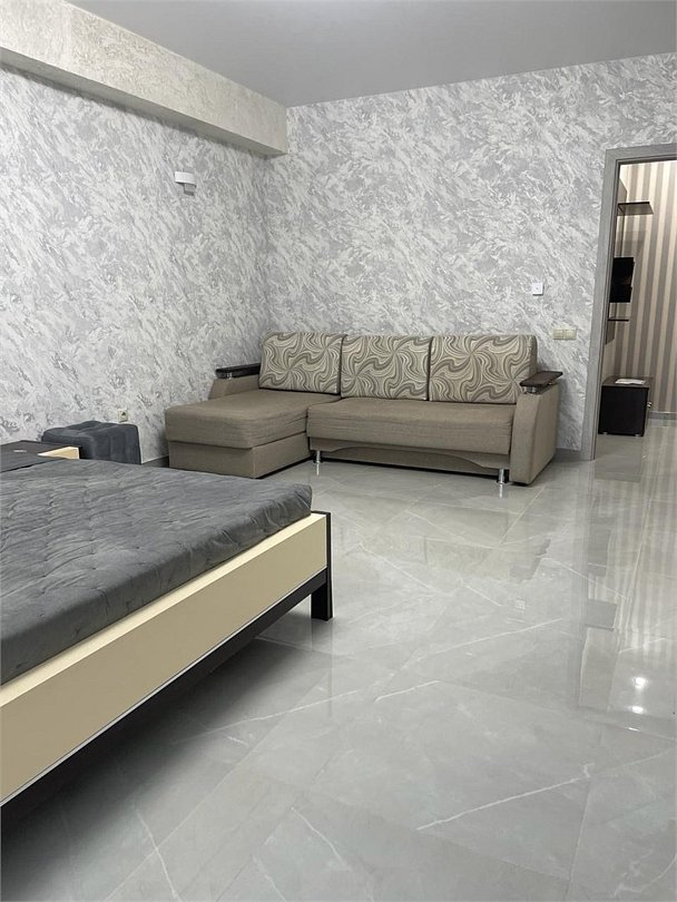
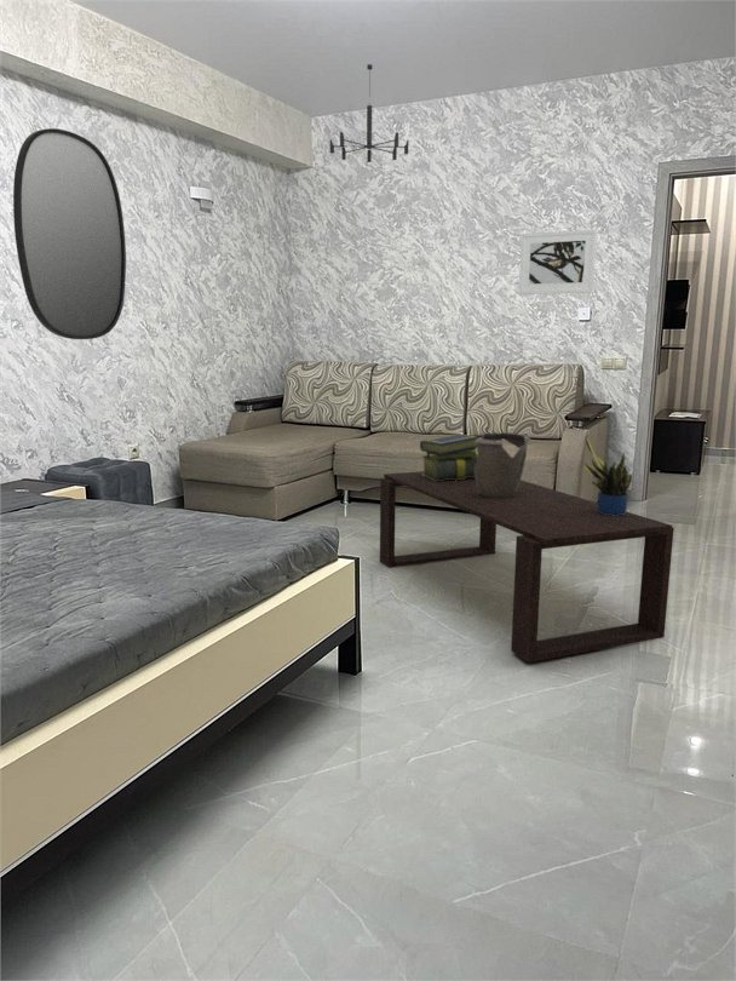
+ home mirror [12,127,127,340]
+ chandelier [329,63,409,164]
+ stack of books [419,432,481,481]
+ decorative bowl [475,431,531,498]
+ potted plant [582,436,633,516]
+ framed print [518,228,598,296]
+ coffee table [379,470,675,664]
